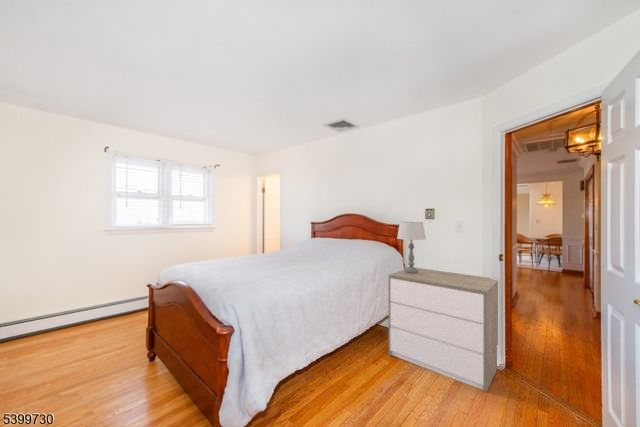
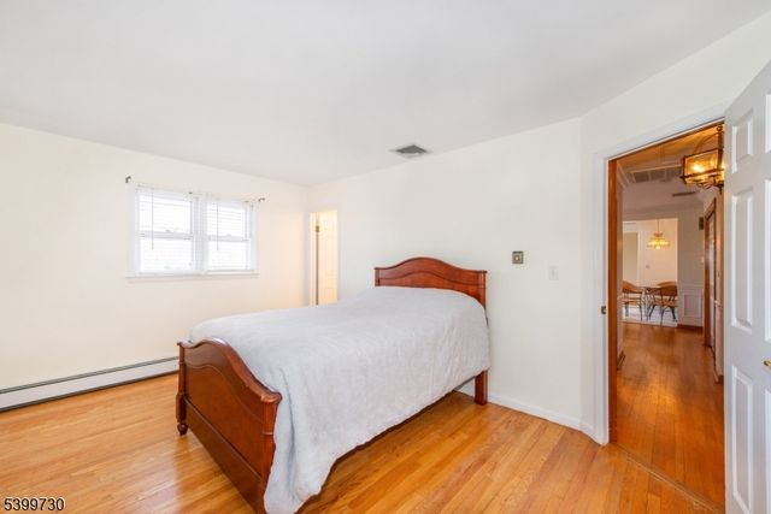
- dresser [387,266,499,393]
- table lamp [396,221,427,273]
